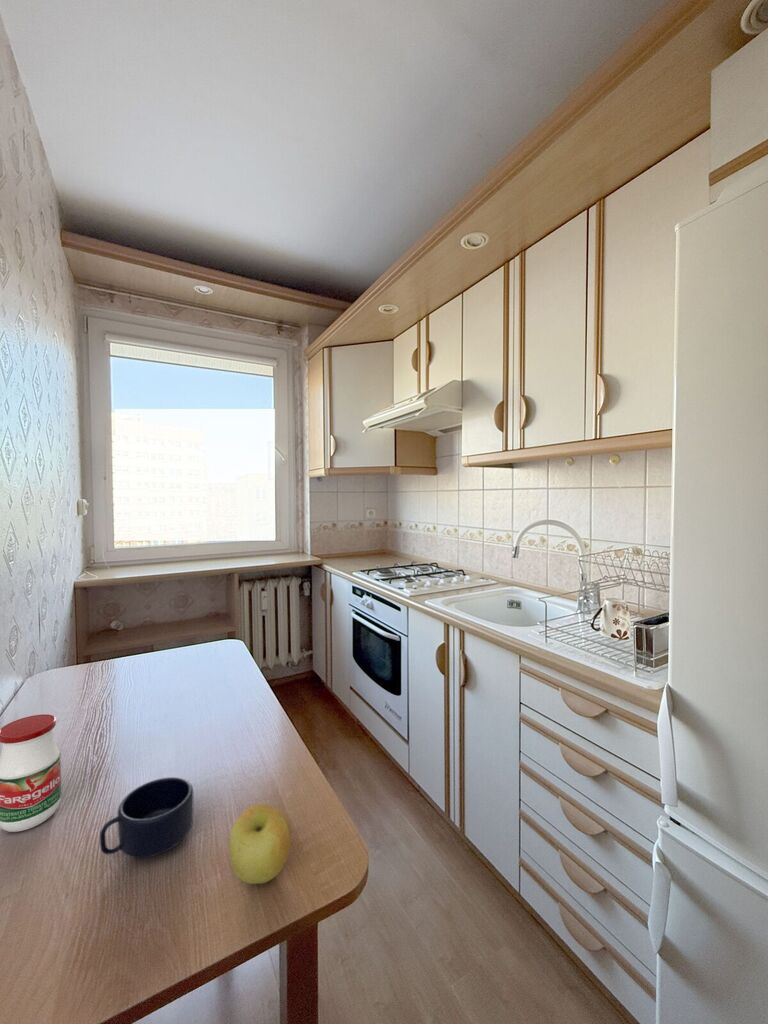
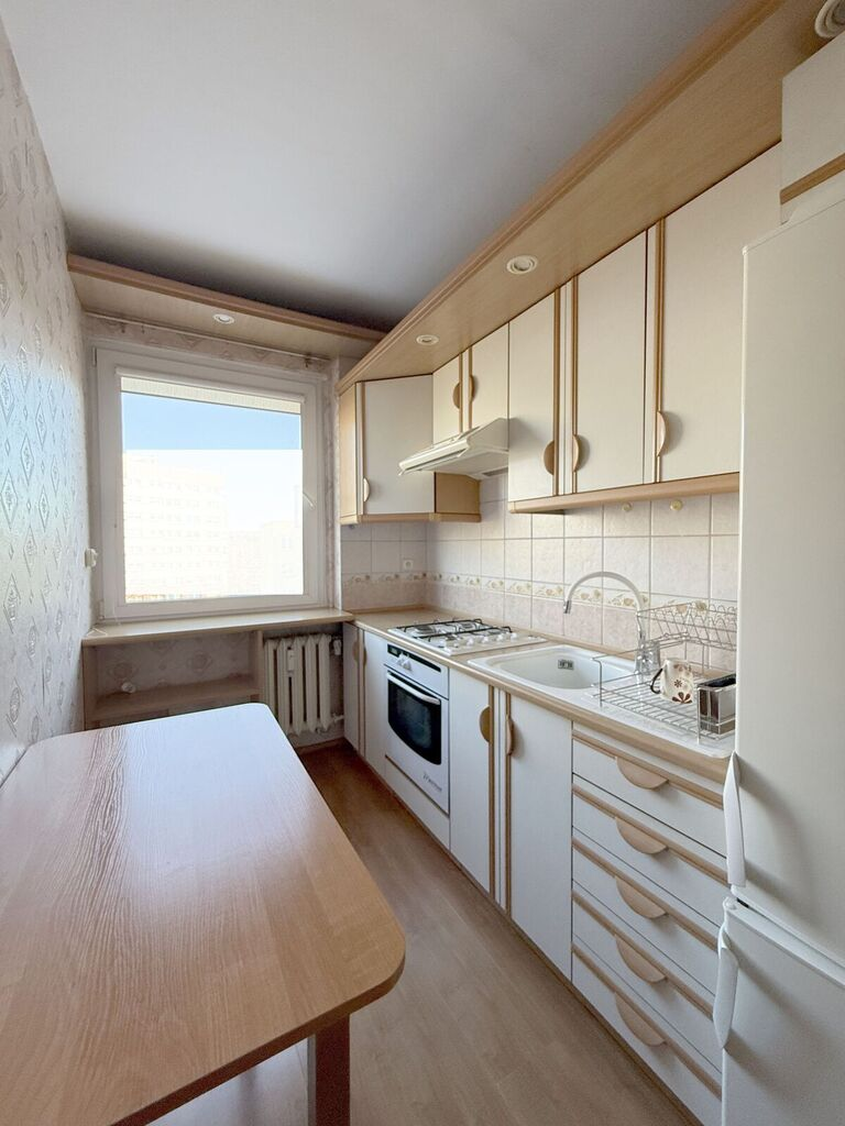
- mug [99,776,194,859]
- jar [0,713,63,833]
- apple [228,803,293,885]
